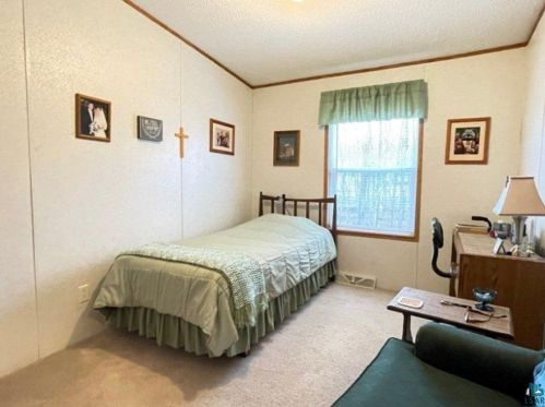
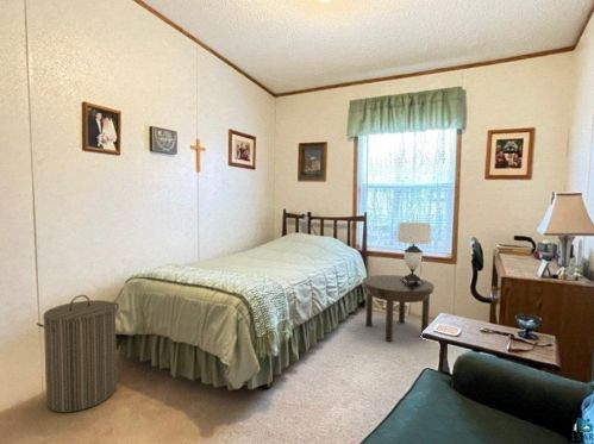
+ table lamp [396,221,432,284]
+ laundry hamper [36,294,120,413]
+ side table [361,274,436,343]
